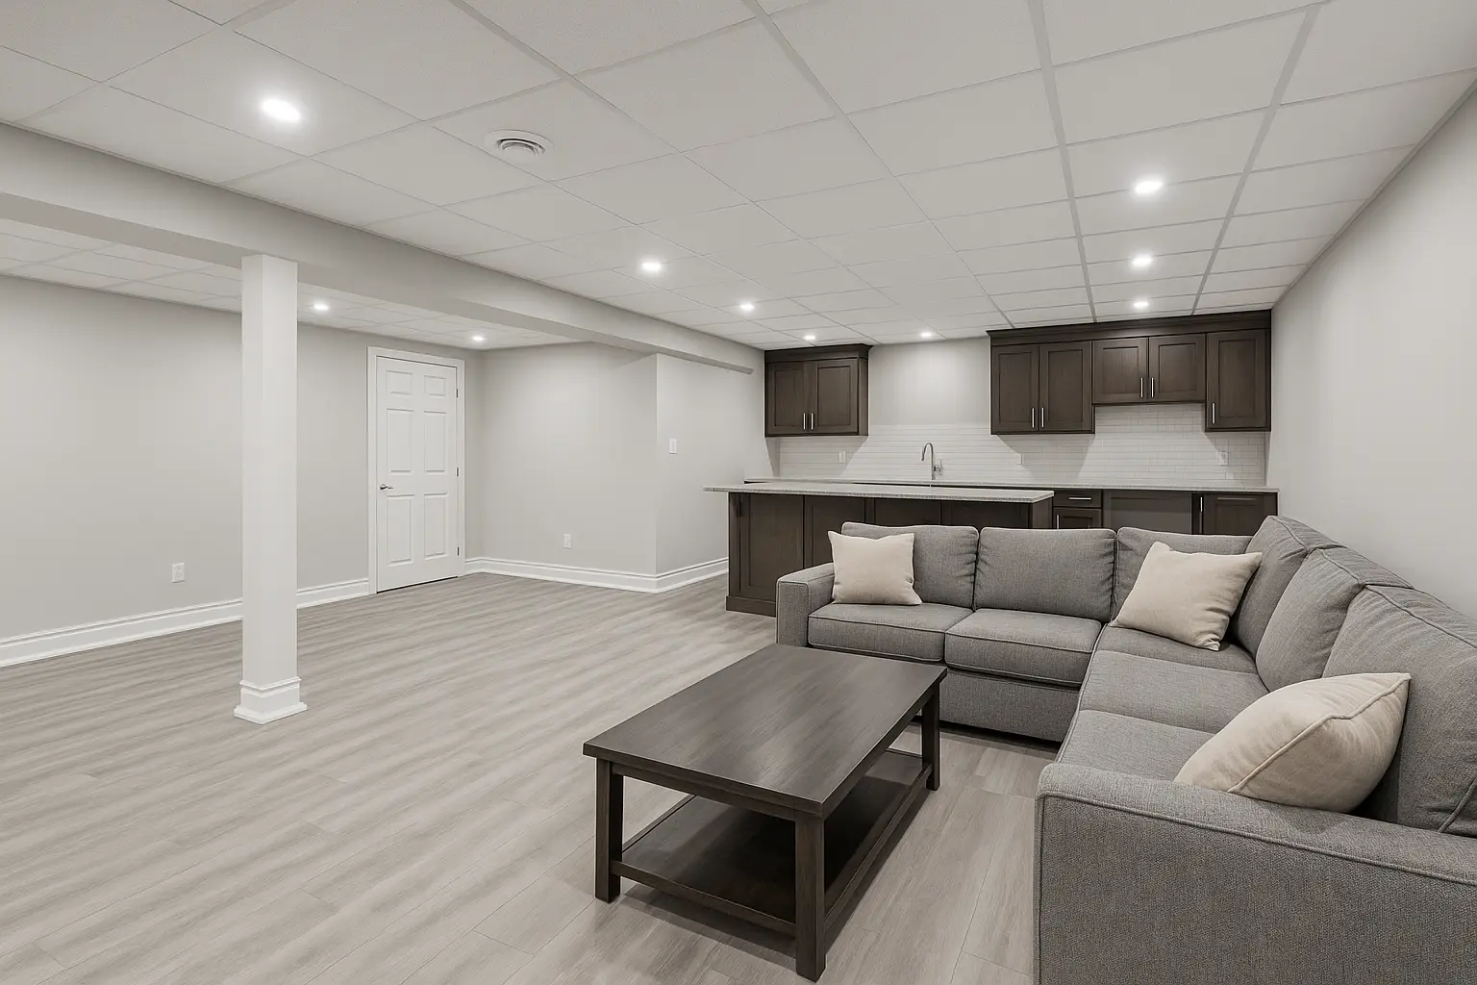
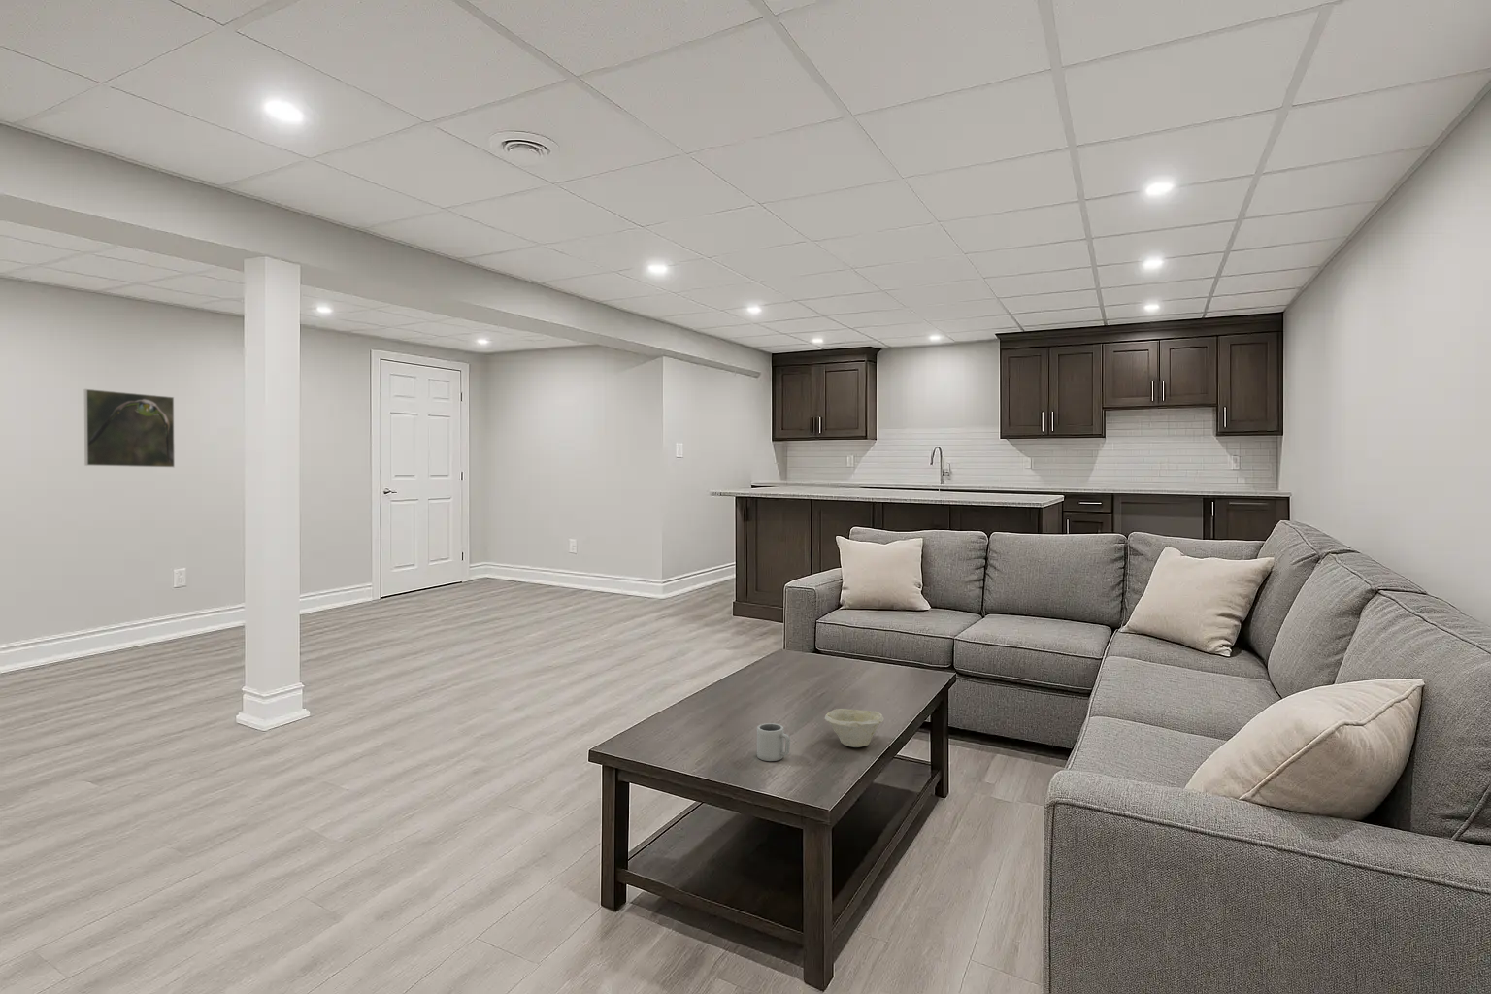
+ cup [757,722,791,762]
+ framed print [83,388,175,468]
+ bowl [824,708,884,749]
